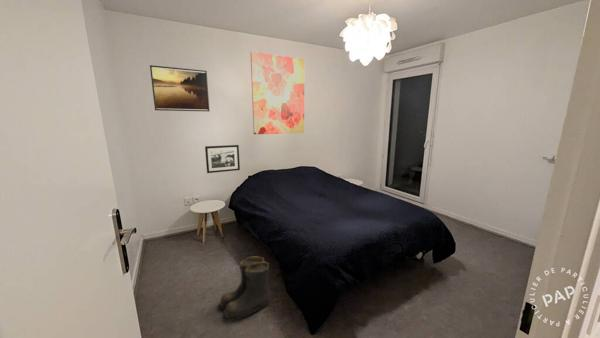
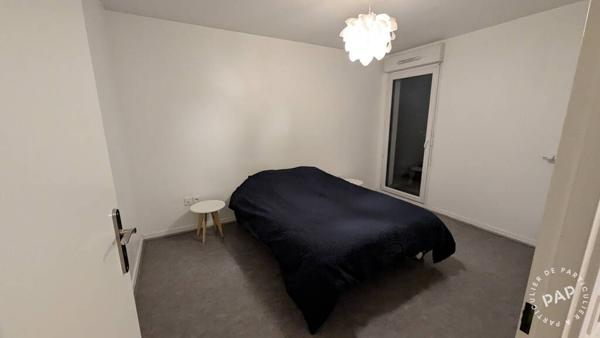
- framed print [149,64,210,112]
- boots [218,256,271,323]
- wall art [250,51,305,135]
- picture frame [204,144,241,174]
